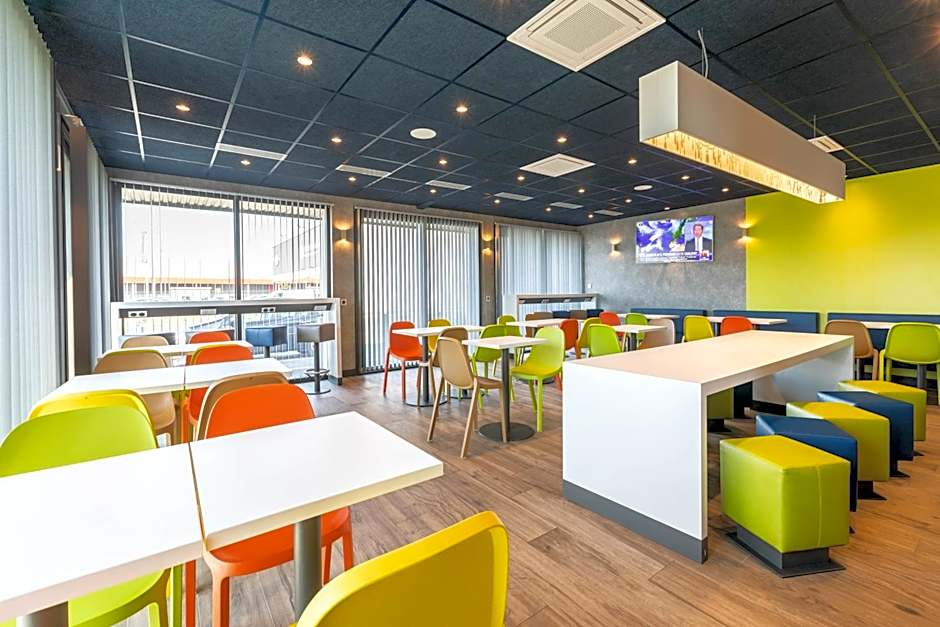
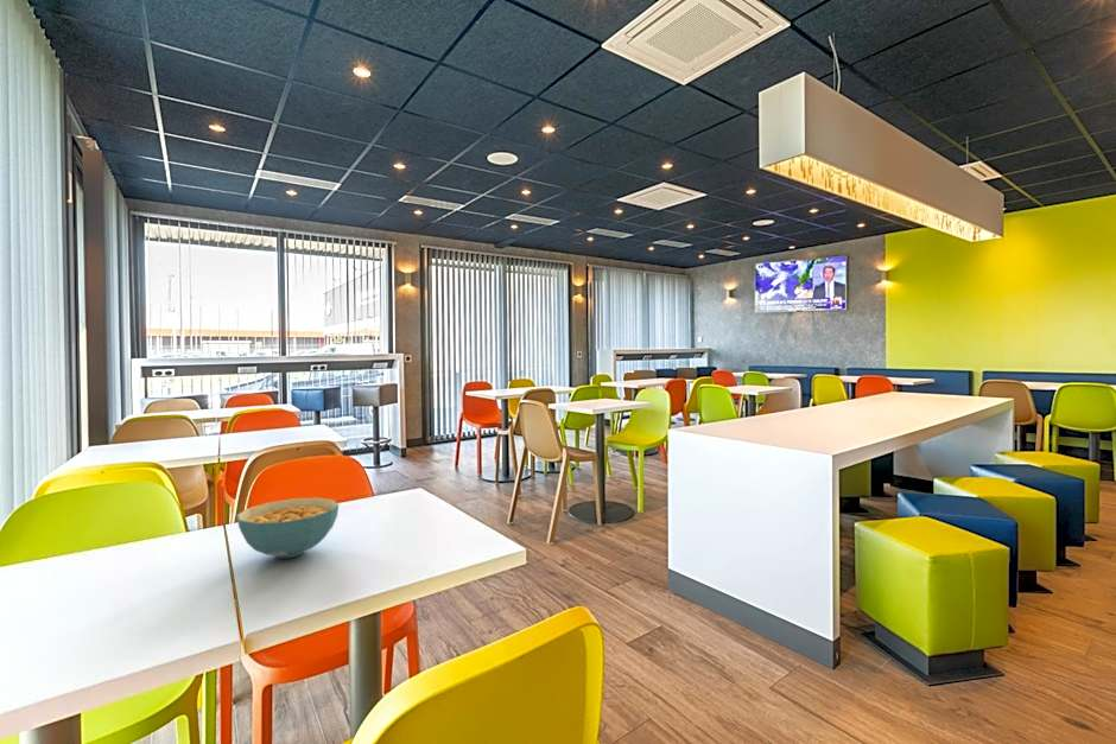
+ cereal bowl [235,496,340,559]
